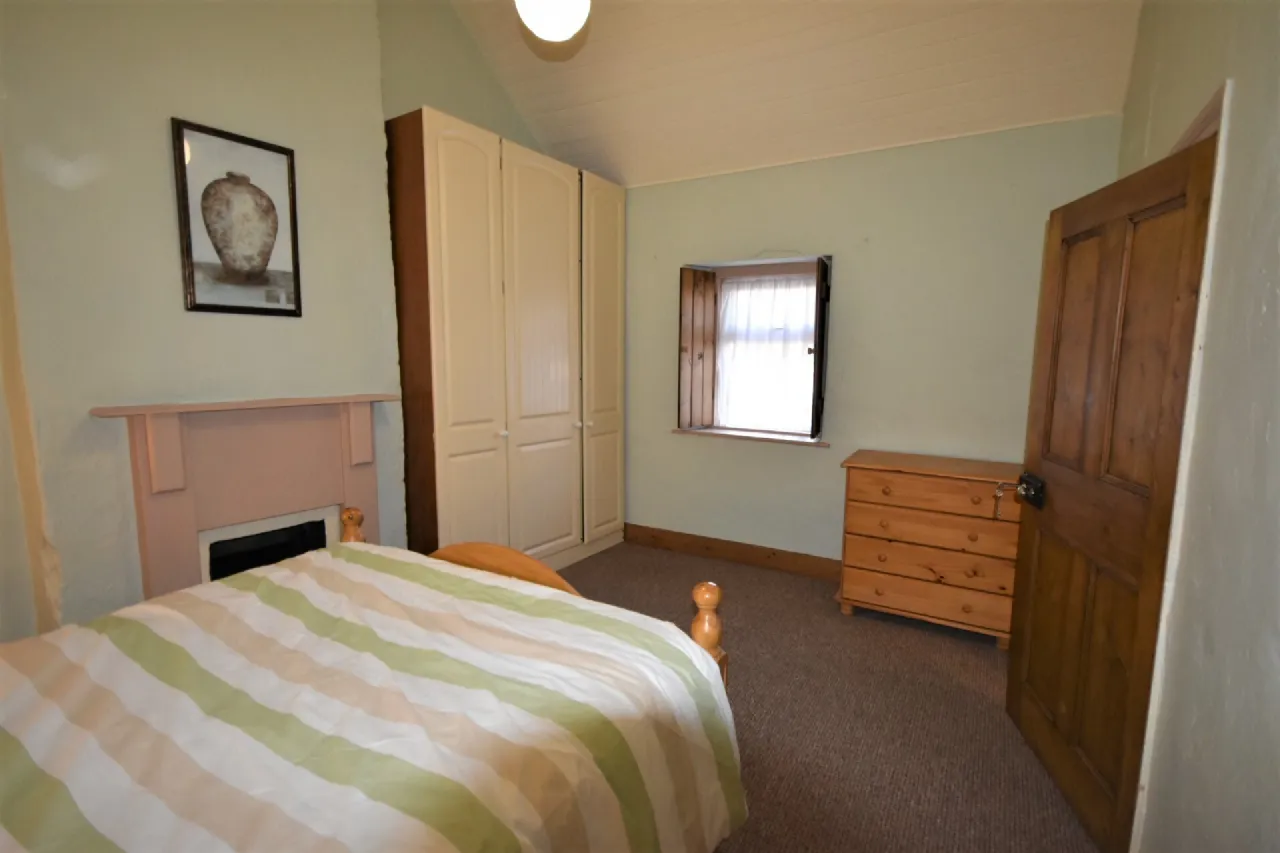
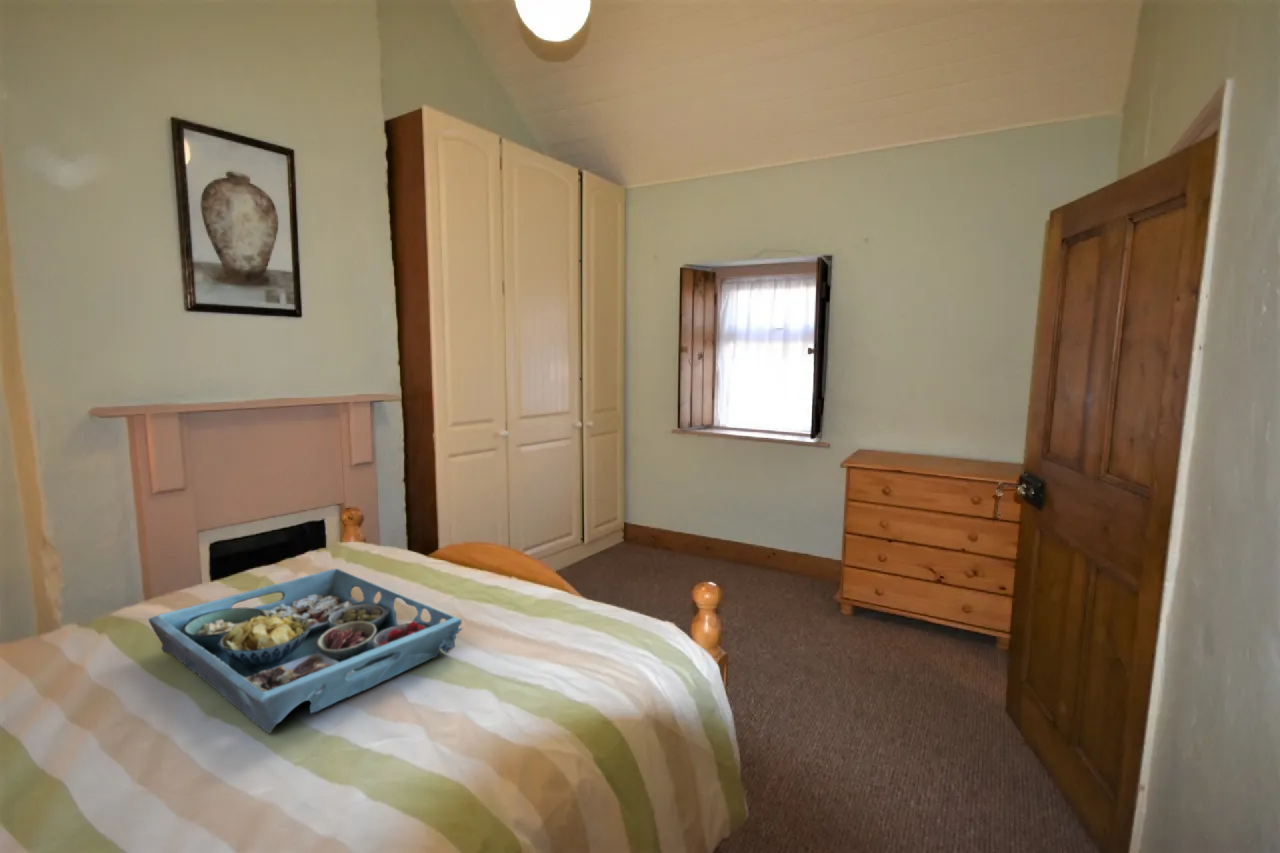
+ serving tray [148,568,464,735]
